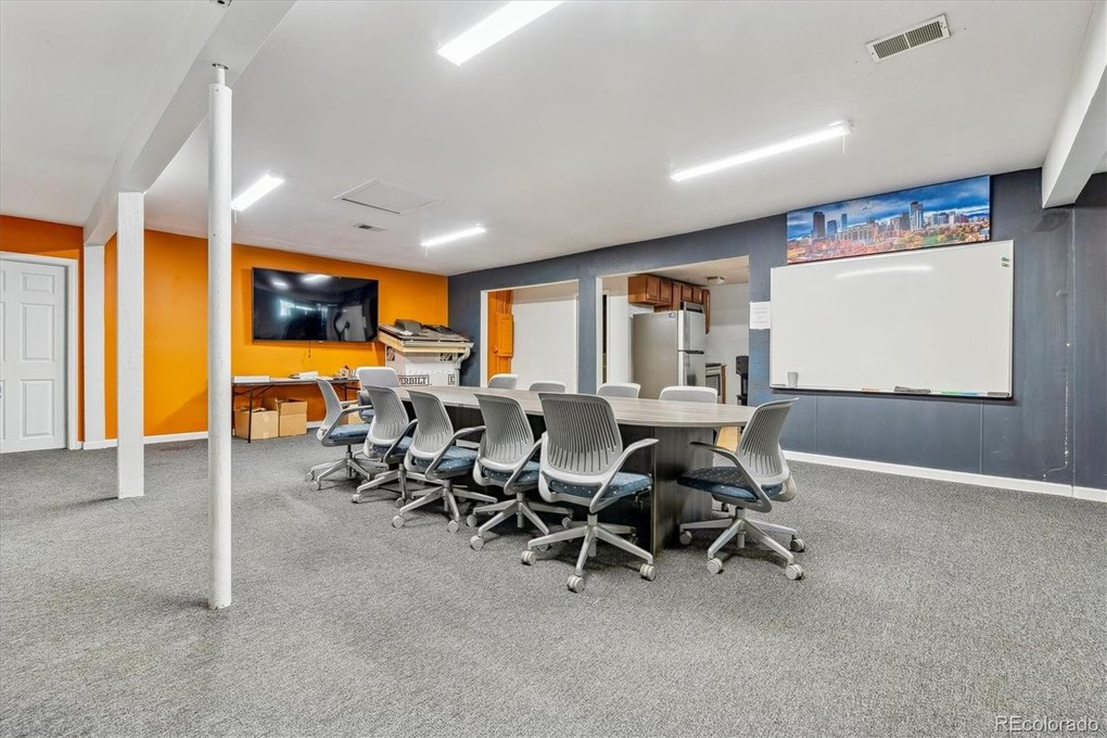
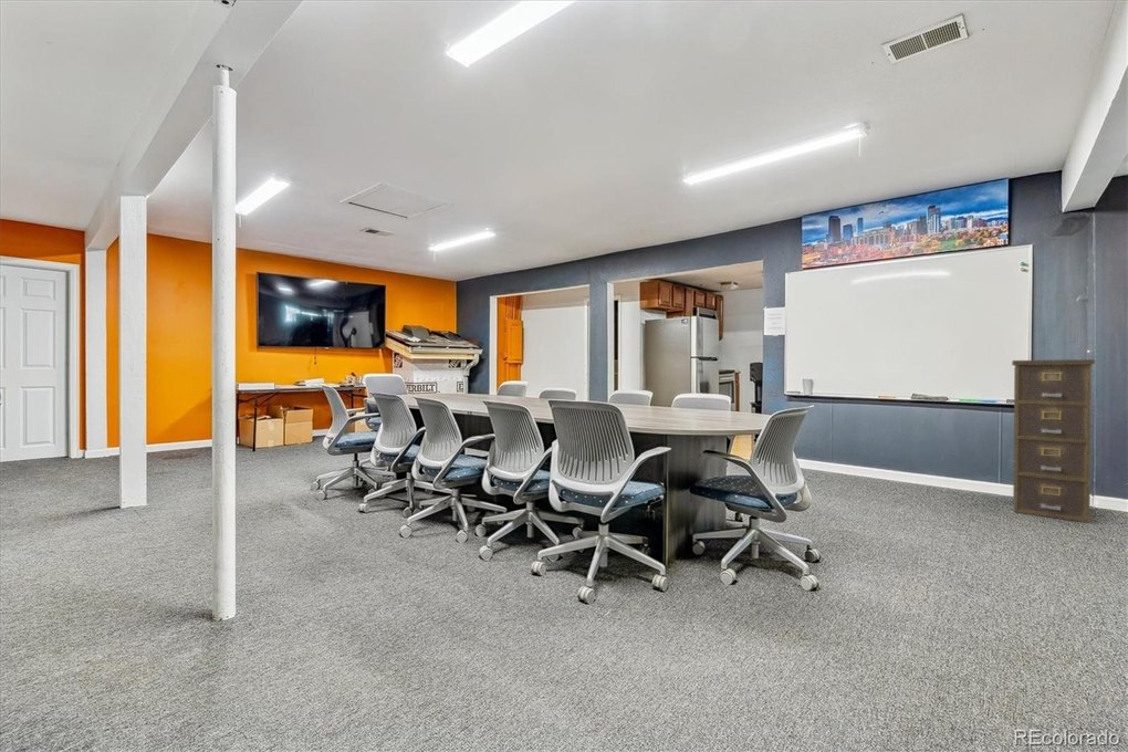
+ filing cabinet [1011,358,1096,524]
